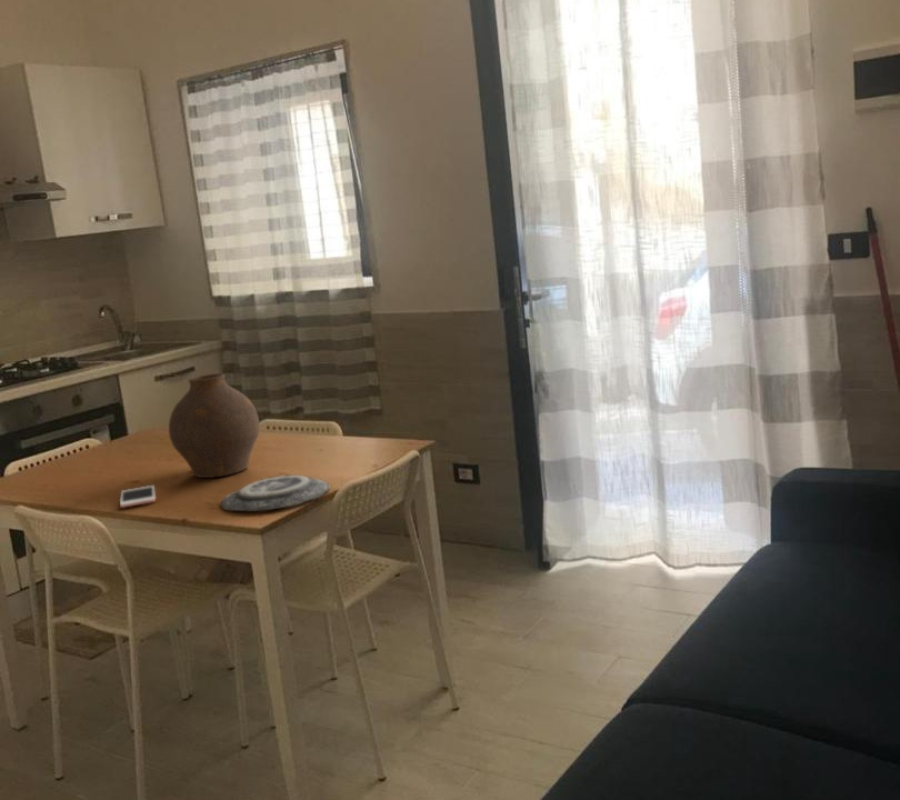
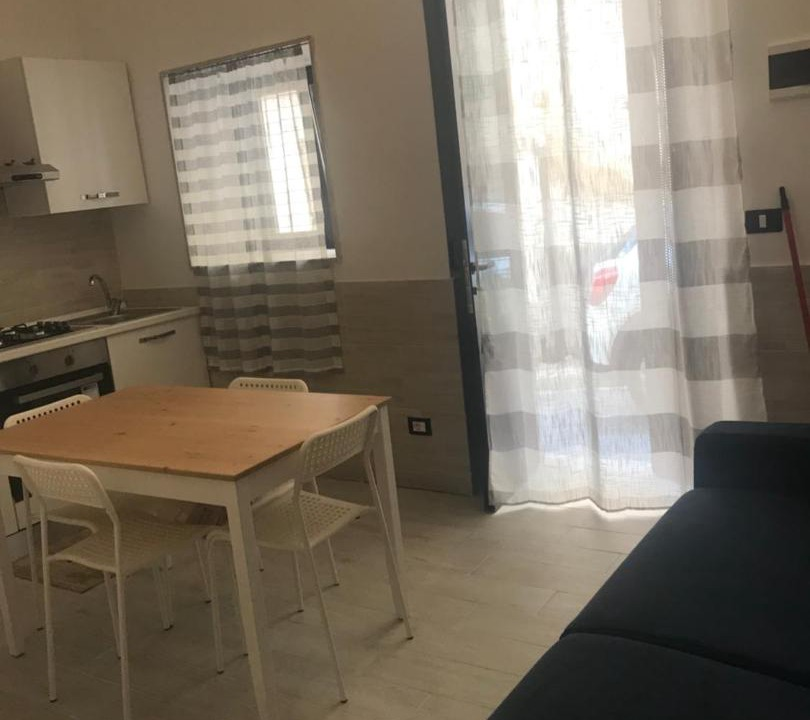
- plate [220,474,330,512]
- cell phone [119,484,157,509]
- vase [168,373,260,479]
